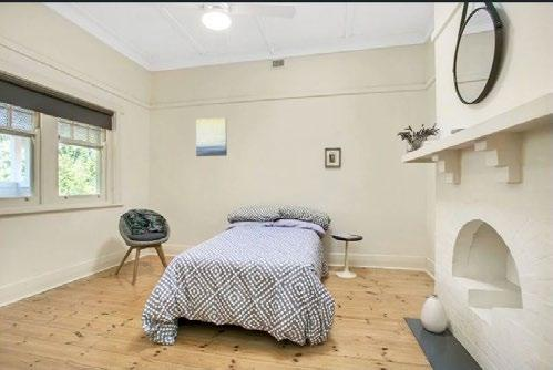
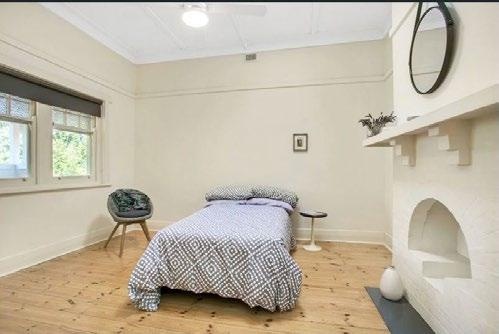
- wall art [195,117,228,157]
